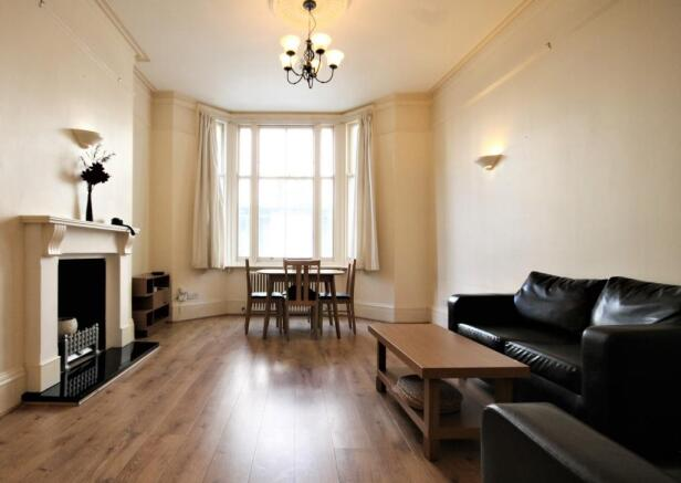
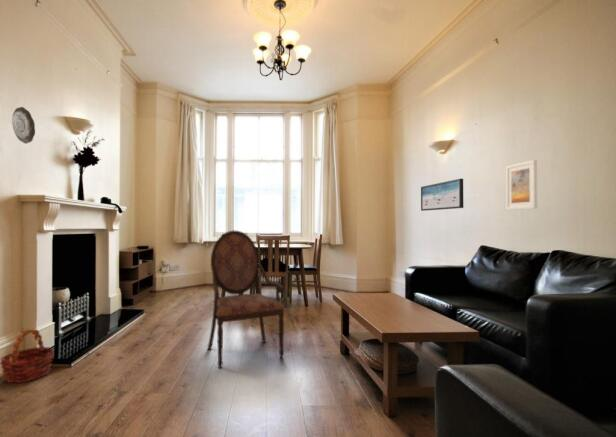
+ armchair [206,229,285,369]
+ basket [0,328,55,384]
+ wall art [420,178,464,212]
+ decorative plate [11,106,36,145]
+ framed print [505,159,538,211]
